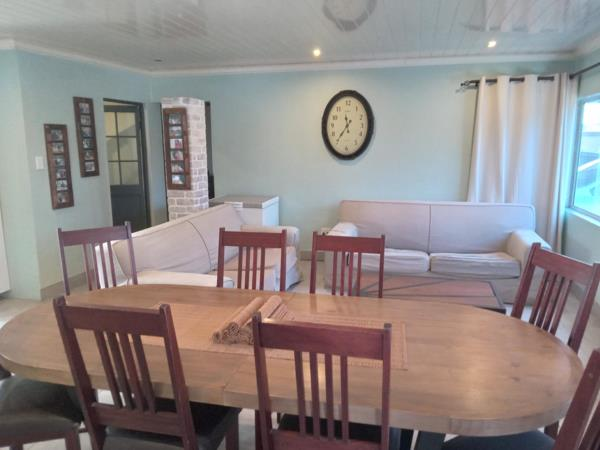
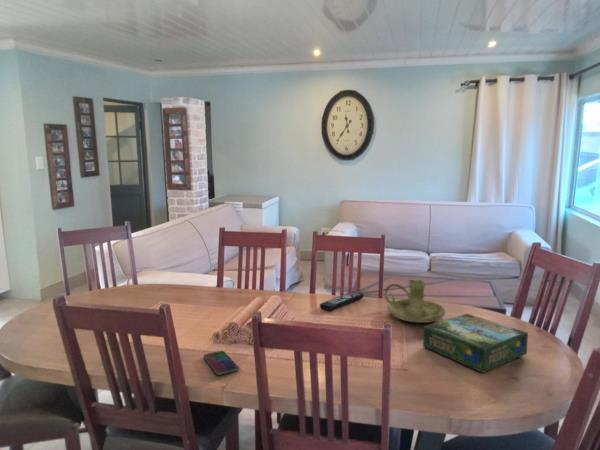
+ board game [422,313,529,374]
+ remote control [319,290,365,312]
+ smartphone [203,350,239,376]
+ candle holder [384,279,446,324]
